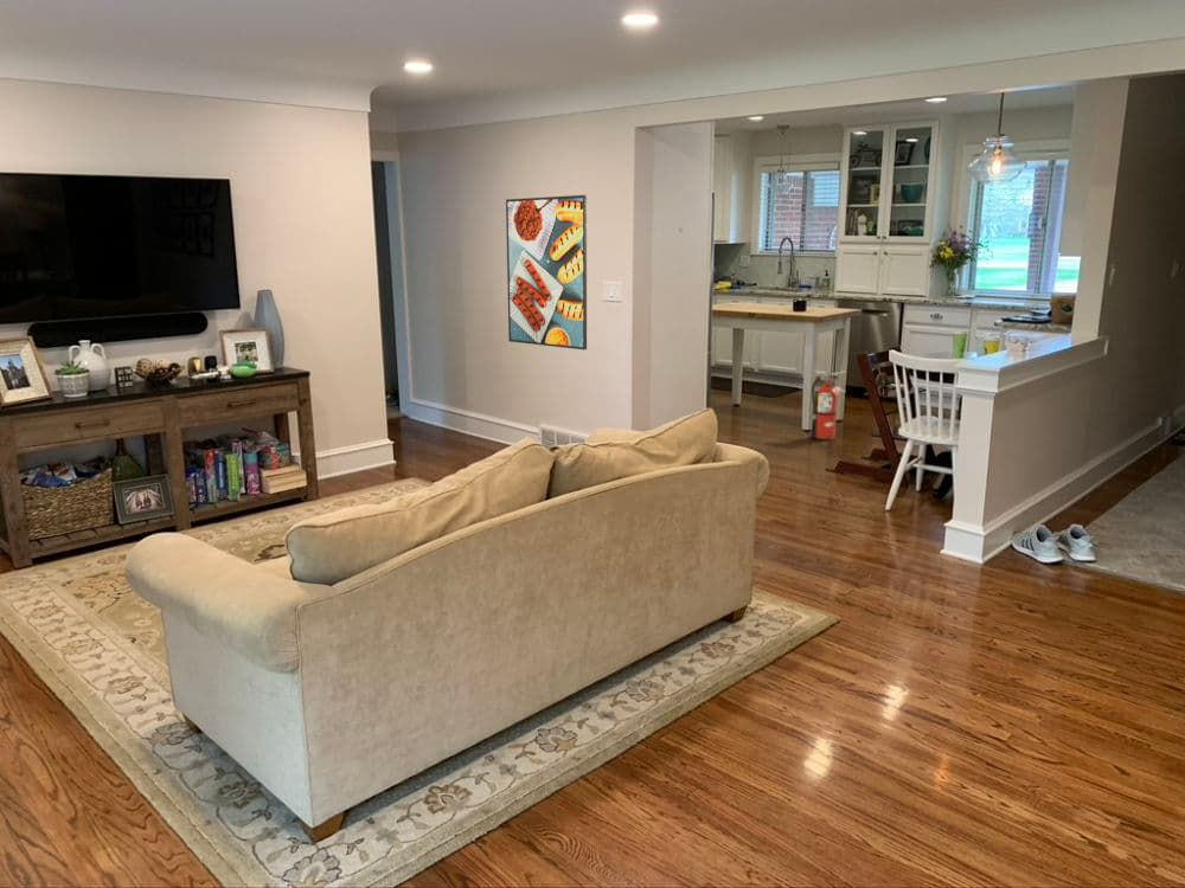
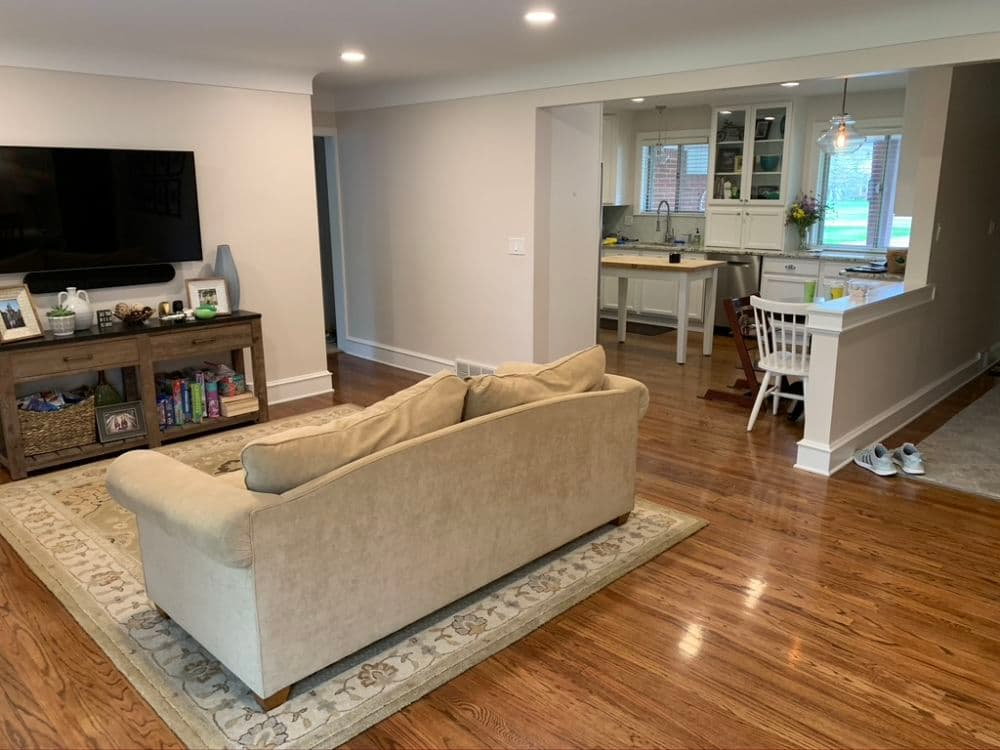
- fire extinguisher [809,369,847,440]
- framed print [505,194,588,350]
